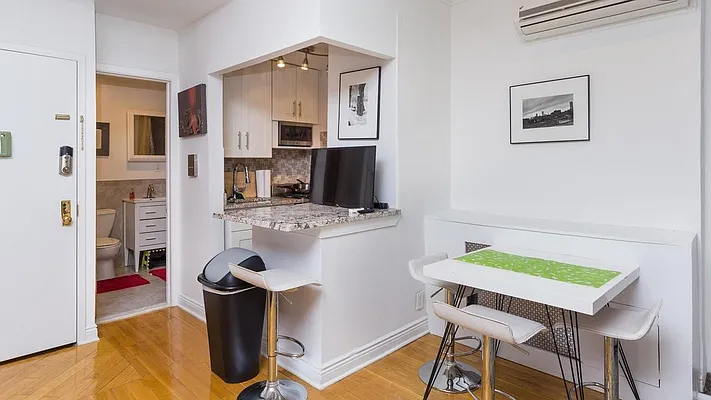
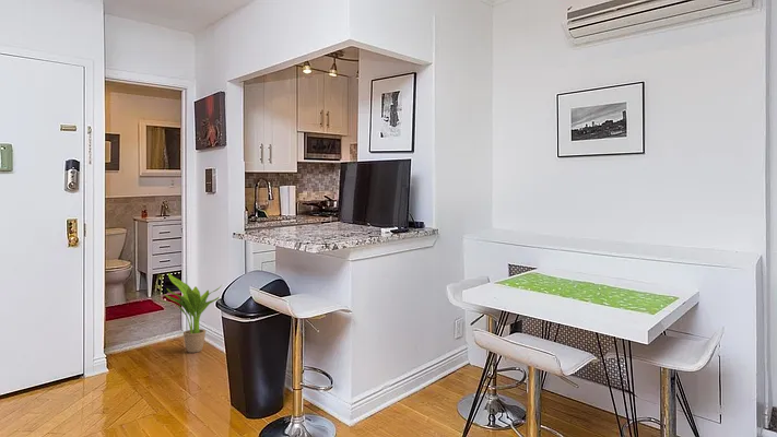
+ potted plant [158,272,223,354]
